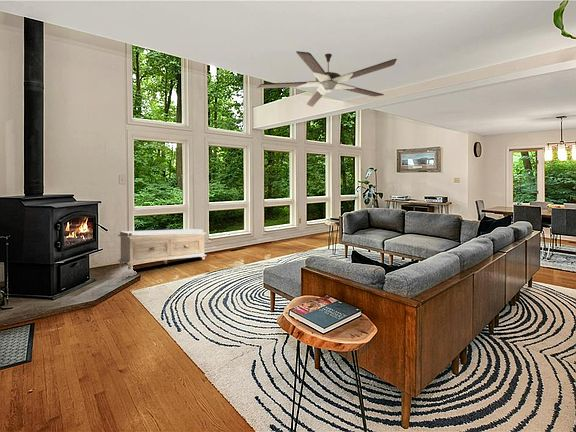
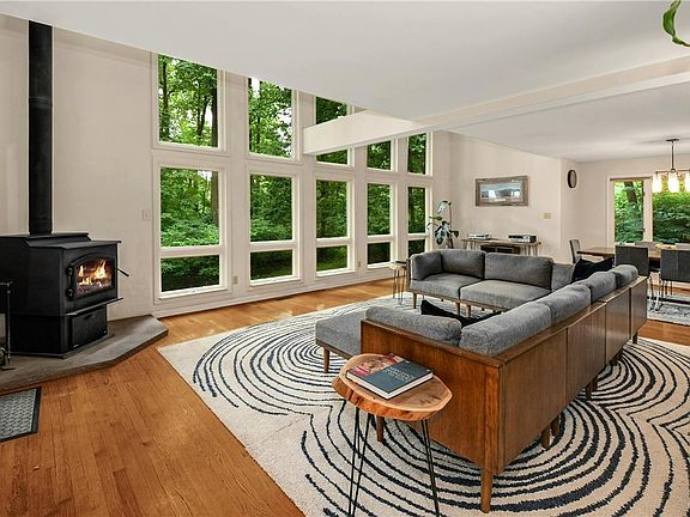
- bench [117,228,207,271]
- ceiling fan [256,50,398,108]
